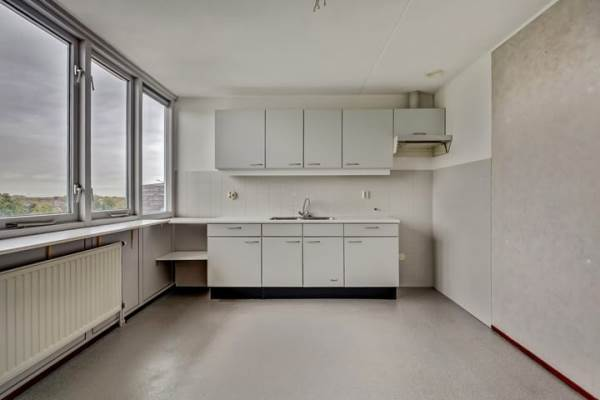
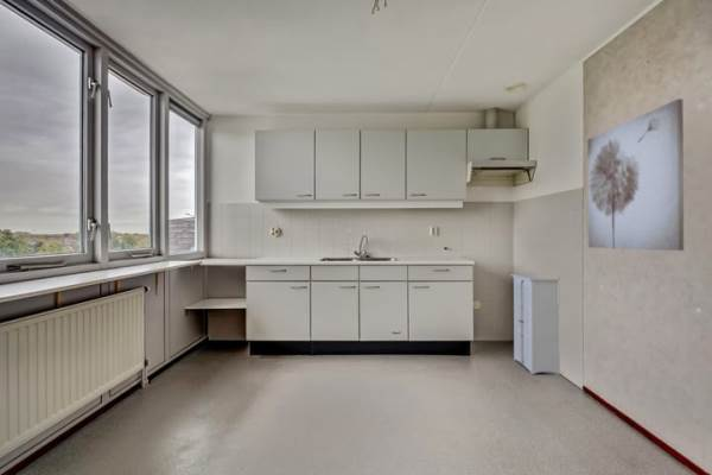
+ storage cabinet [509,273,561,375]
+ wall art [586,97,685,252]
